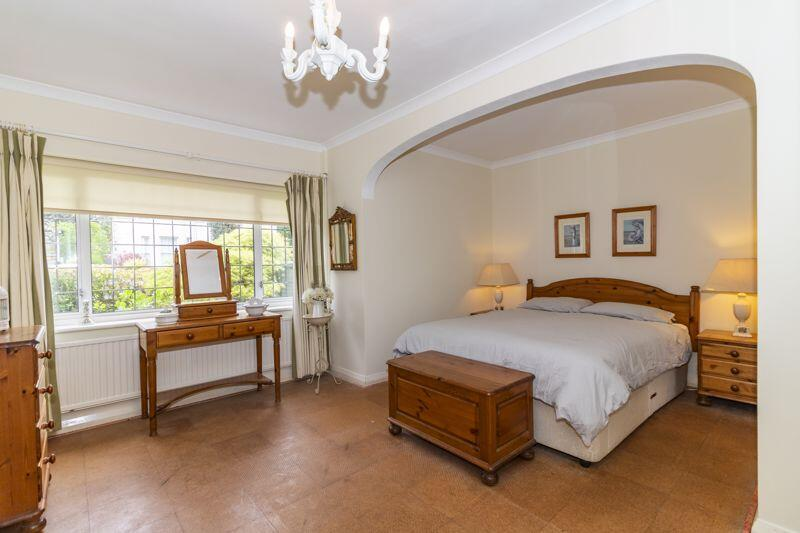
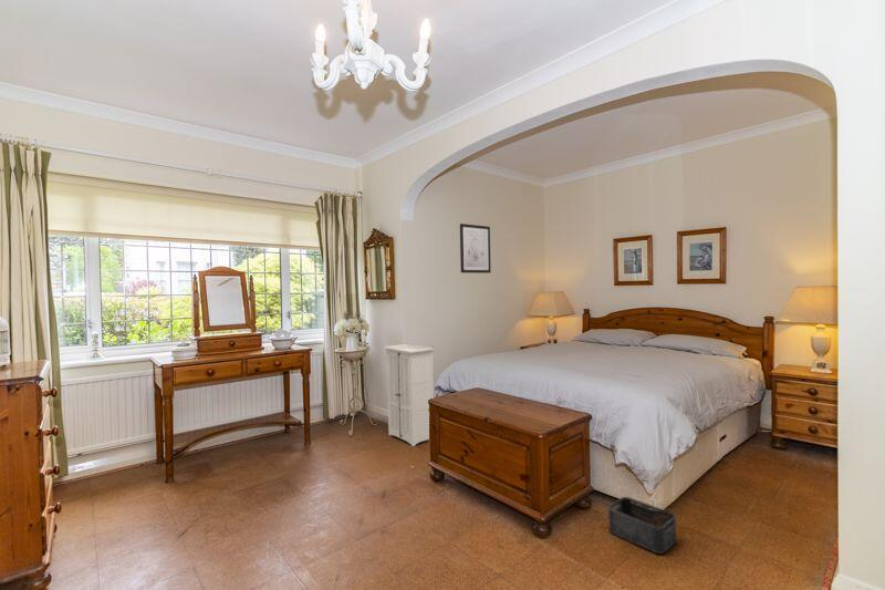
+ storage cabinet [382,343,435,447]
+ wall art [459,222,492,275]
+ storage bin [607,496,677,555]
